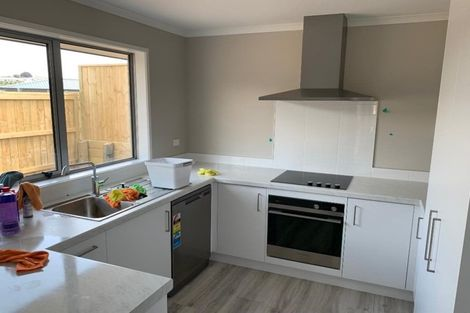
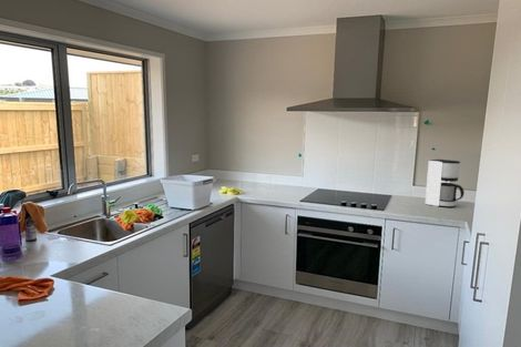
+ coffee maker [425,159,466,208]
